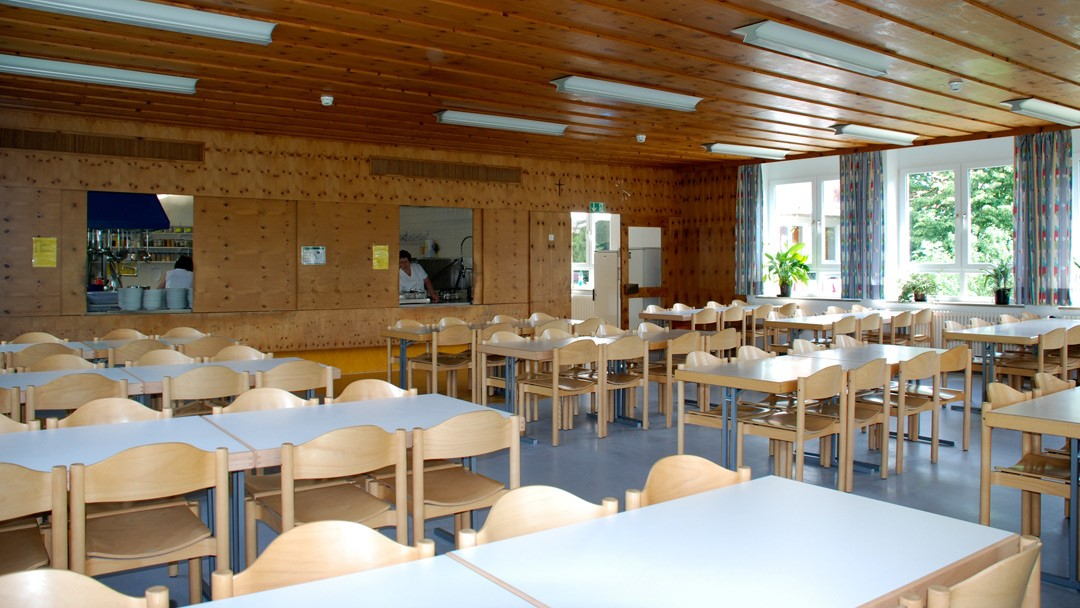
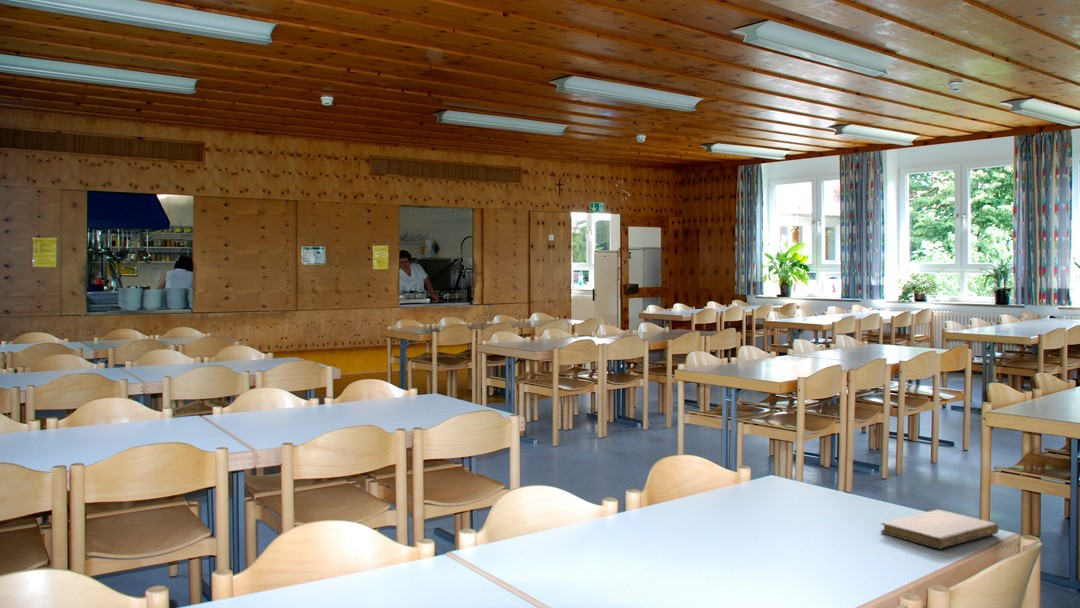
+ notebook [880,509,1000,550]
